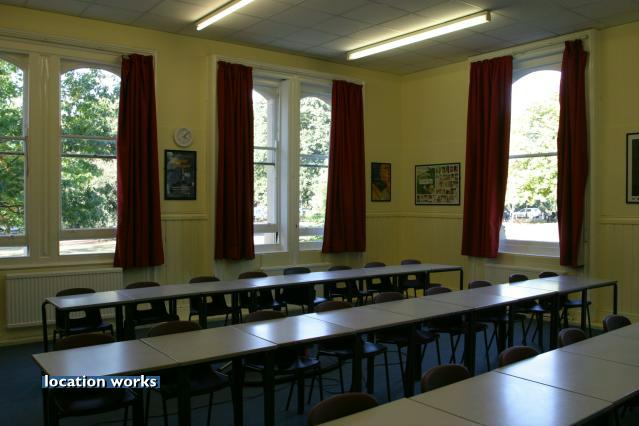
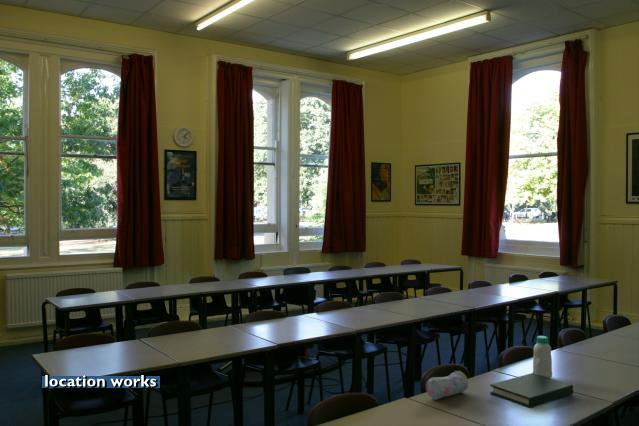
+ hardback book [489,372,574,409]
+ bottle [532,335,553,378]
+ pencil case [425,370,469,401]
